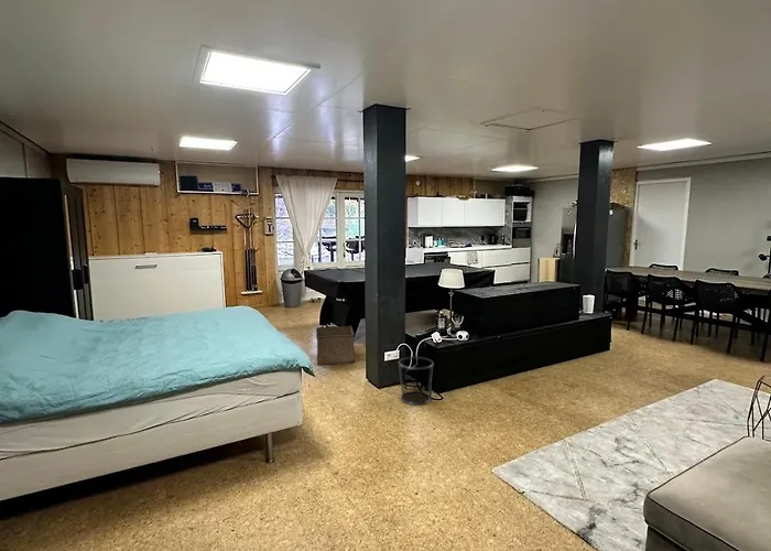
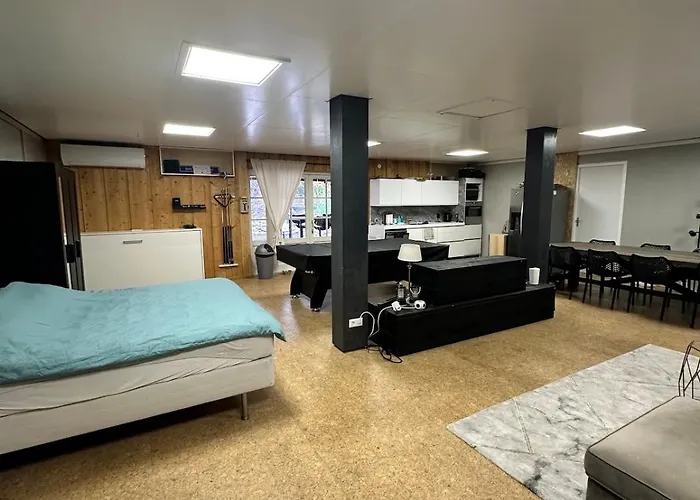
- waste bin [398,356,435,406]
- storage bin [315,325,356,366]
